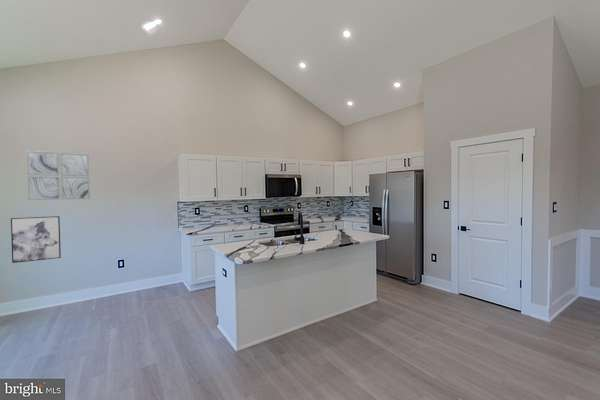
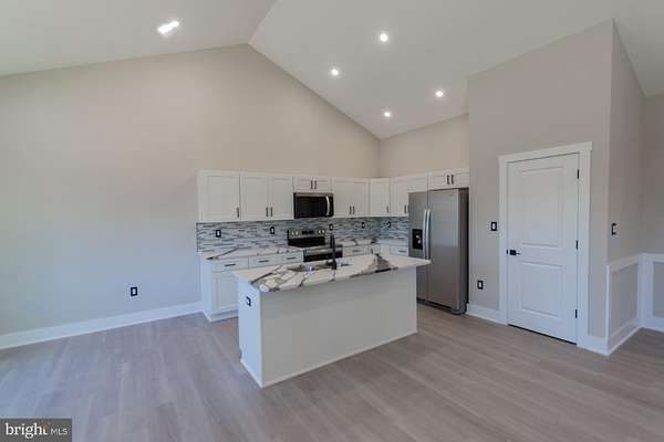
- wall art [26,150,91,201]
- wall art [10,215,62,264]
